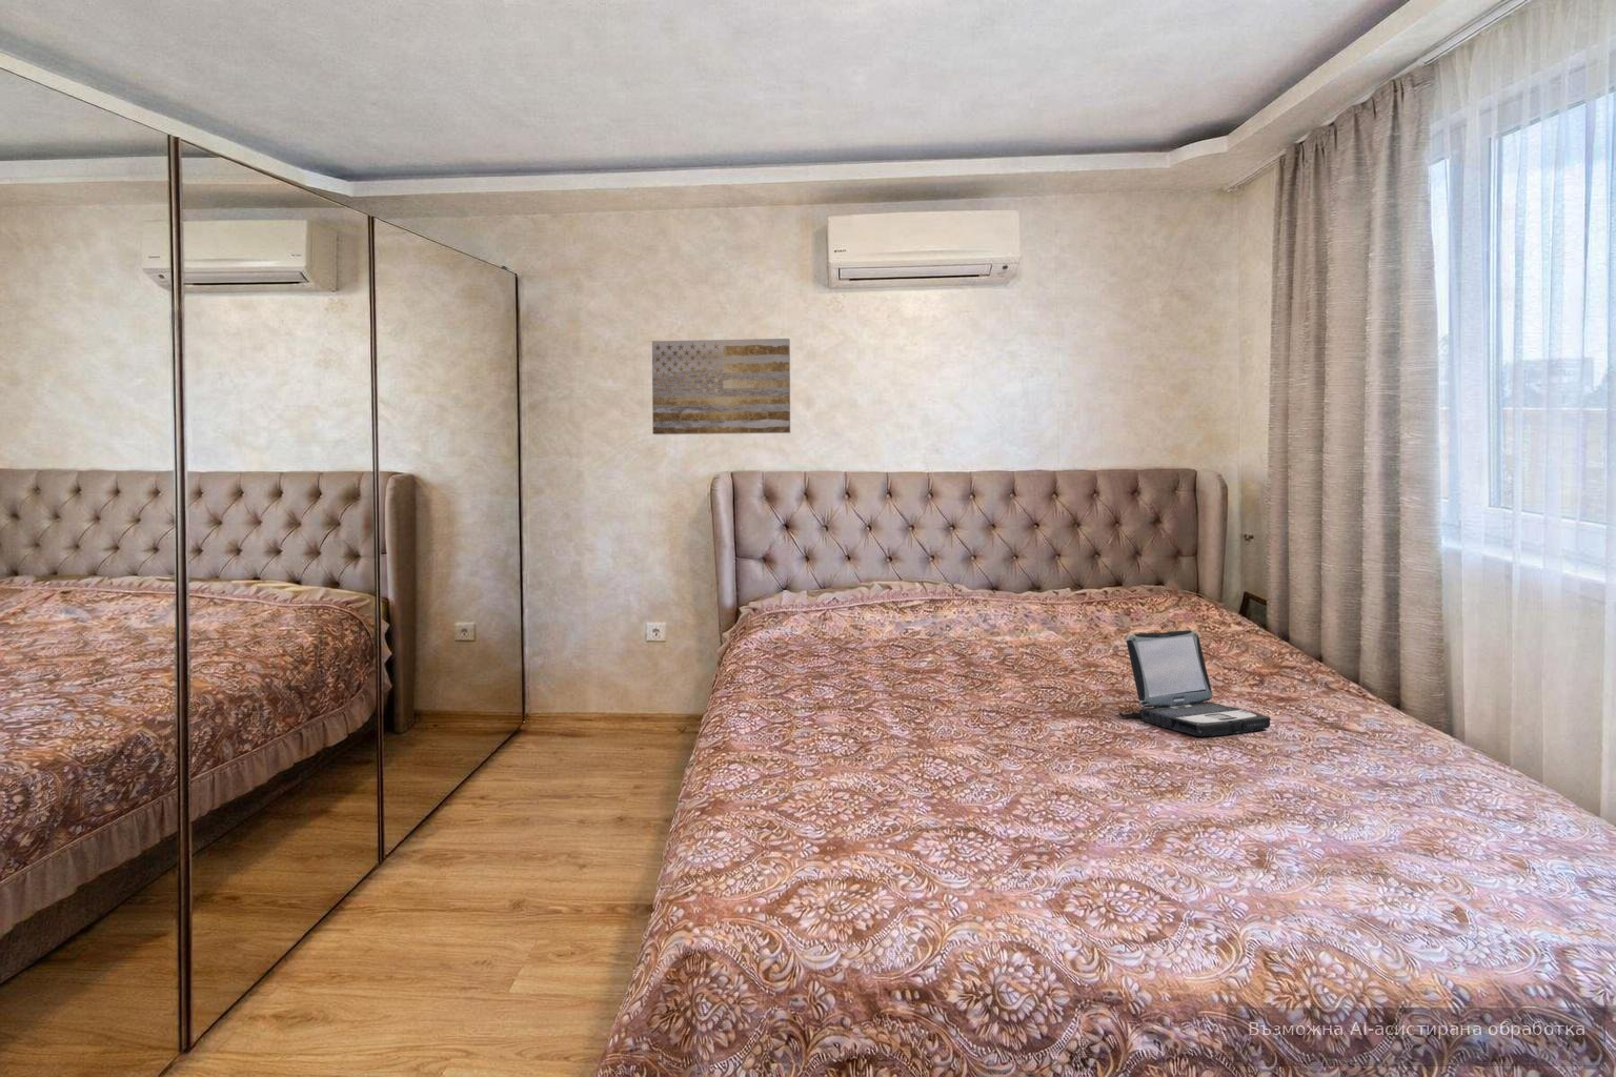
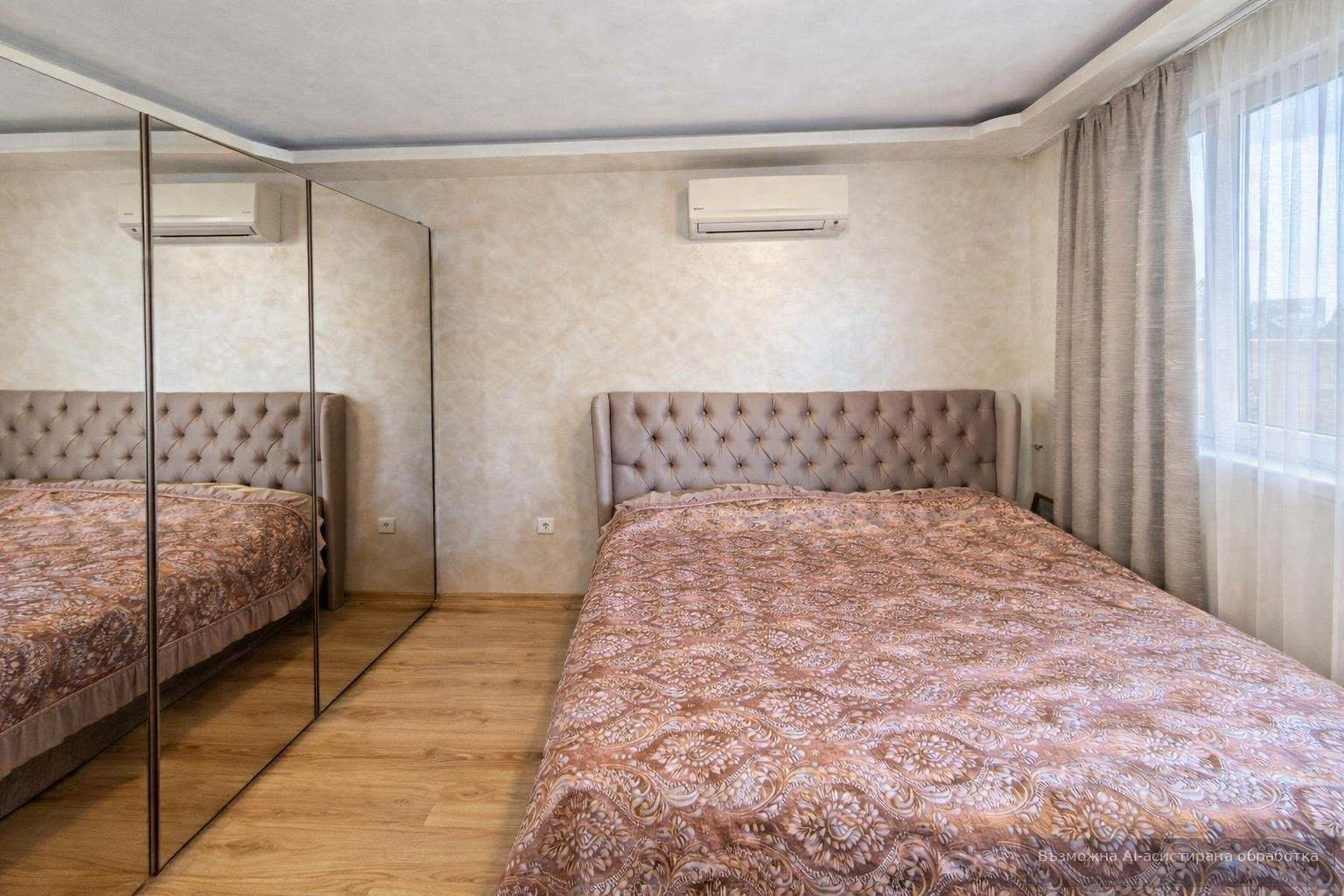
- laptop [1118,629,1271,737]
- wall art [652,338,791,435]
